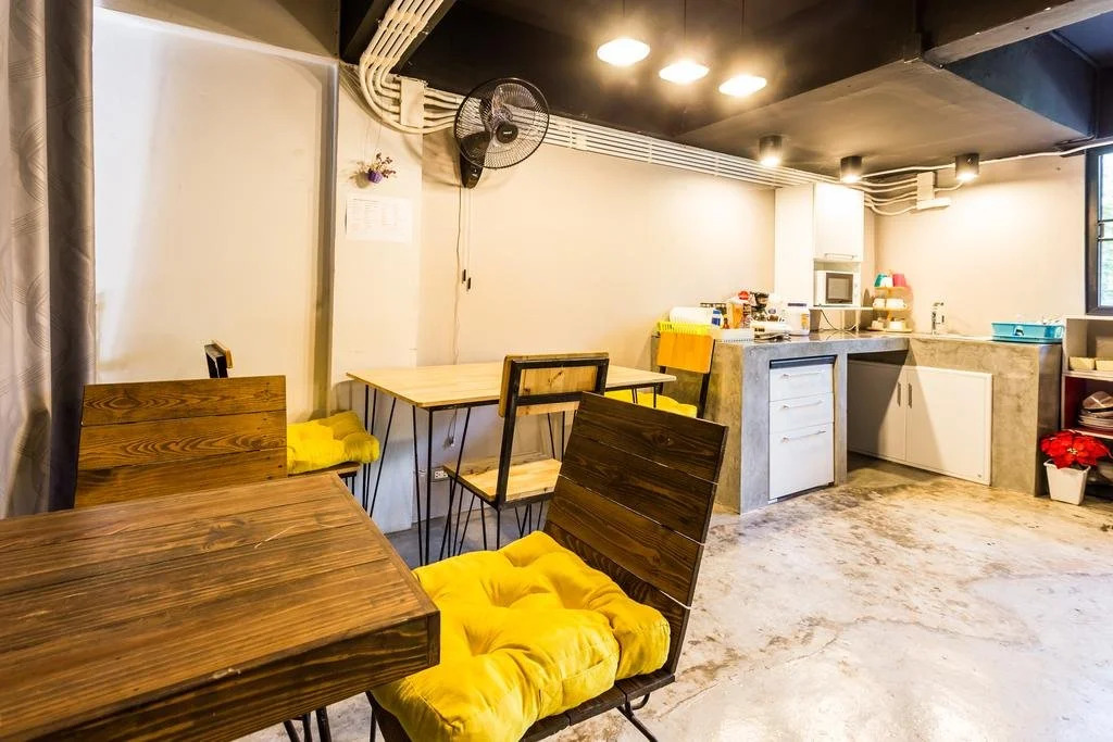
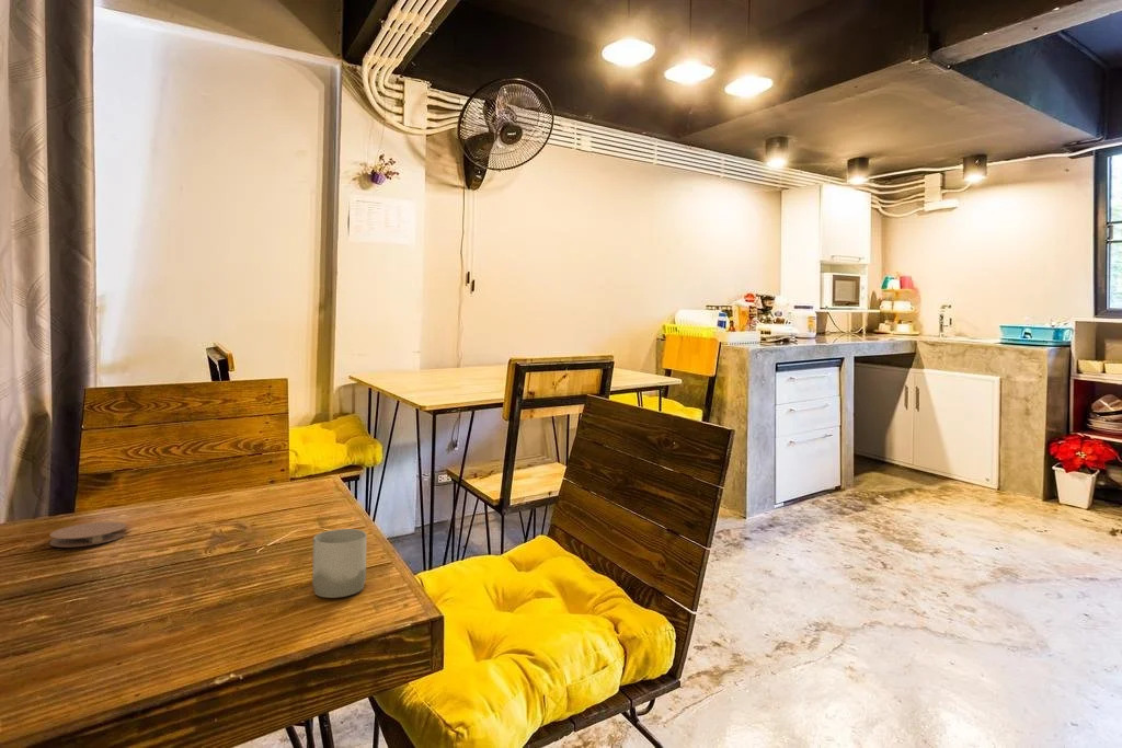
+ coaster [48,520,127,548]
+ cup [311,528,368,599]
